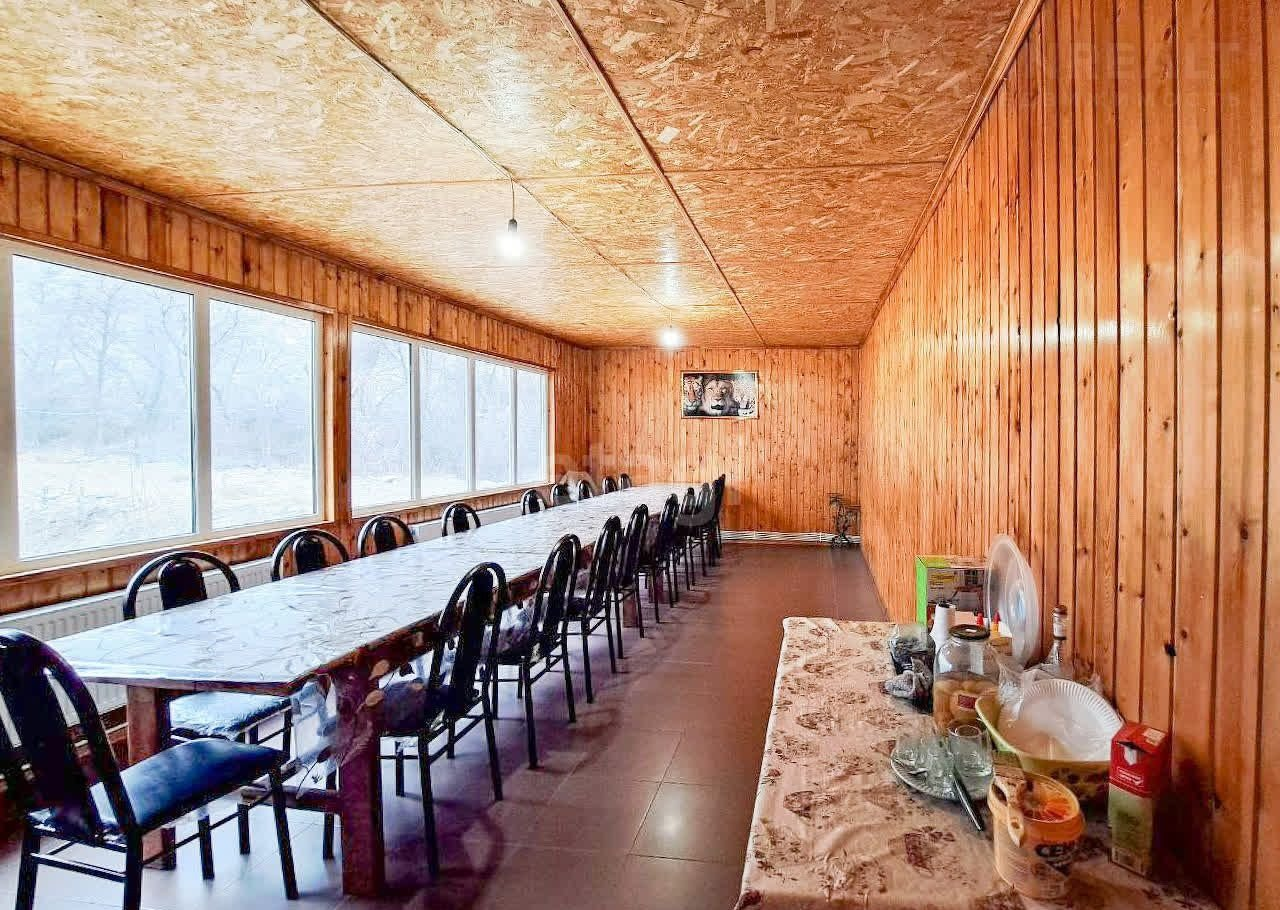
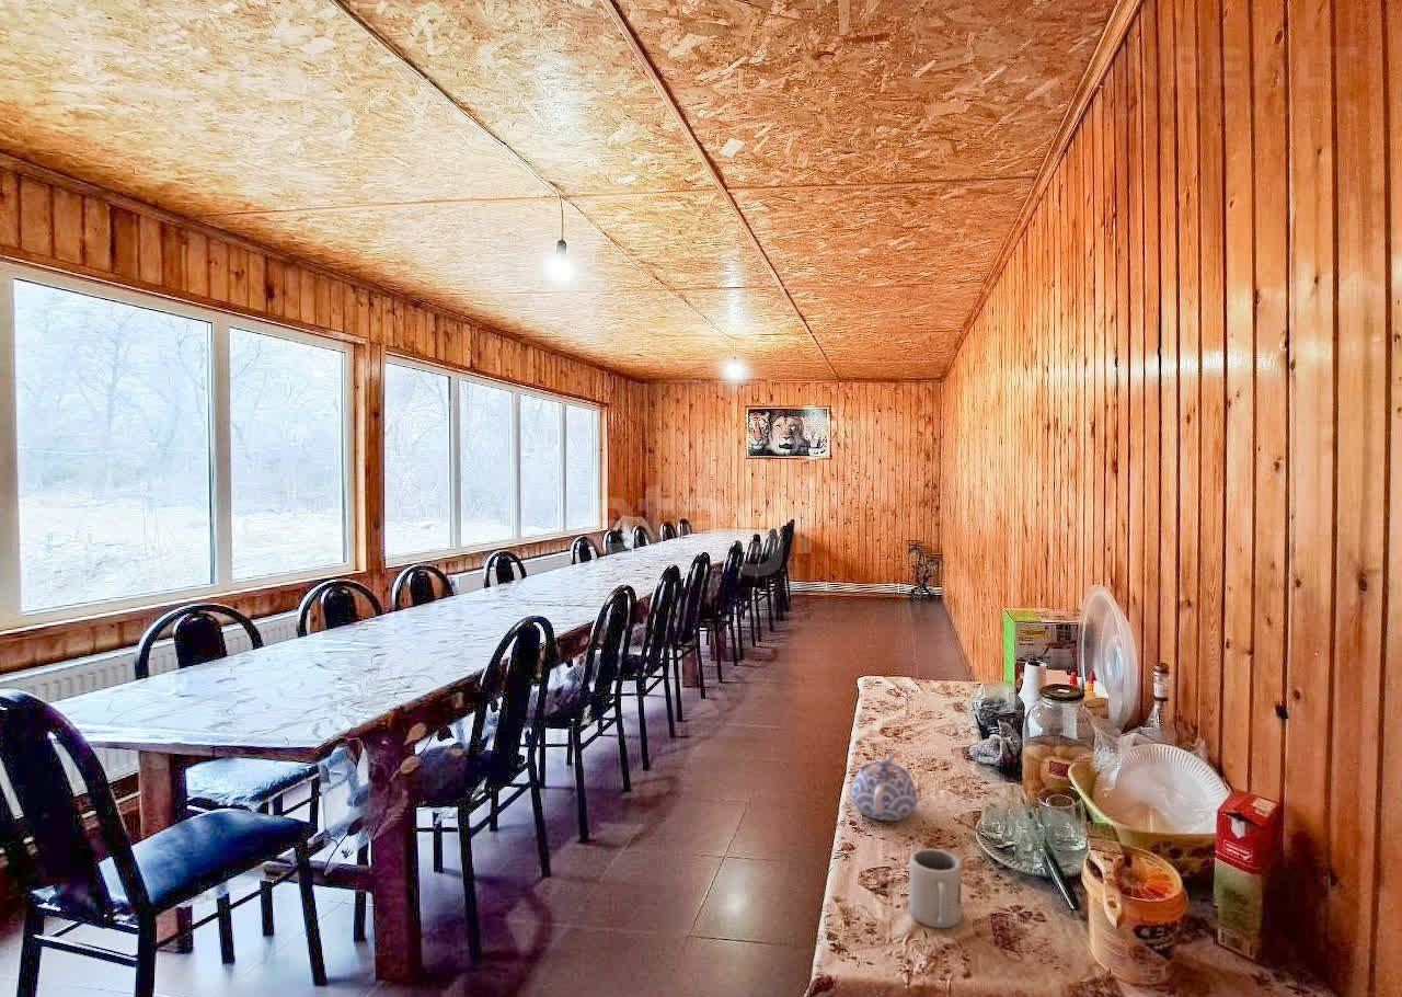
+ cup [908,847,963,929]
+ teapot [850,752,919,822]
